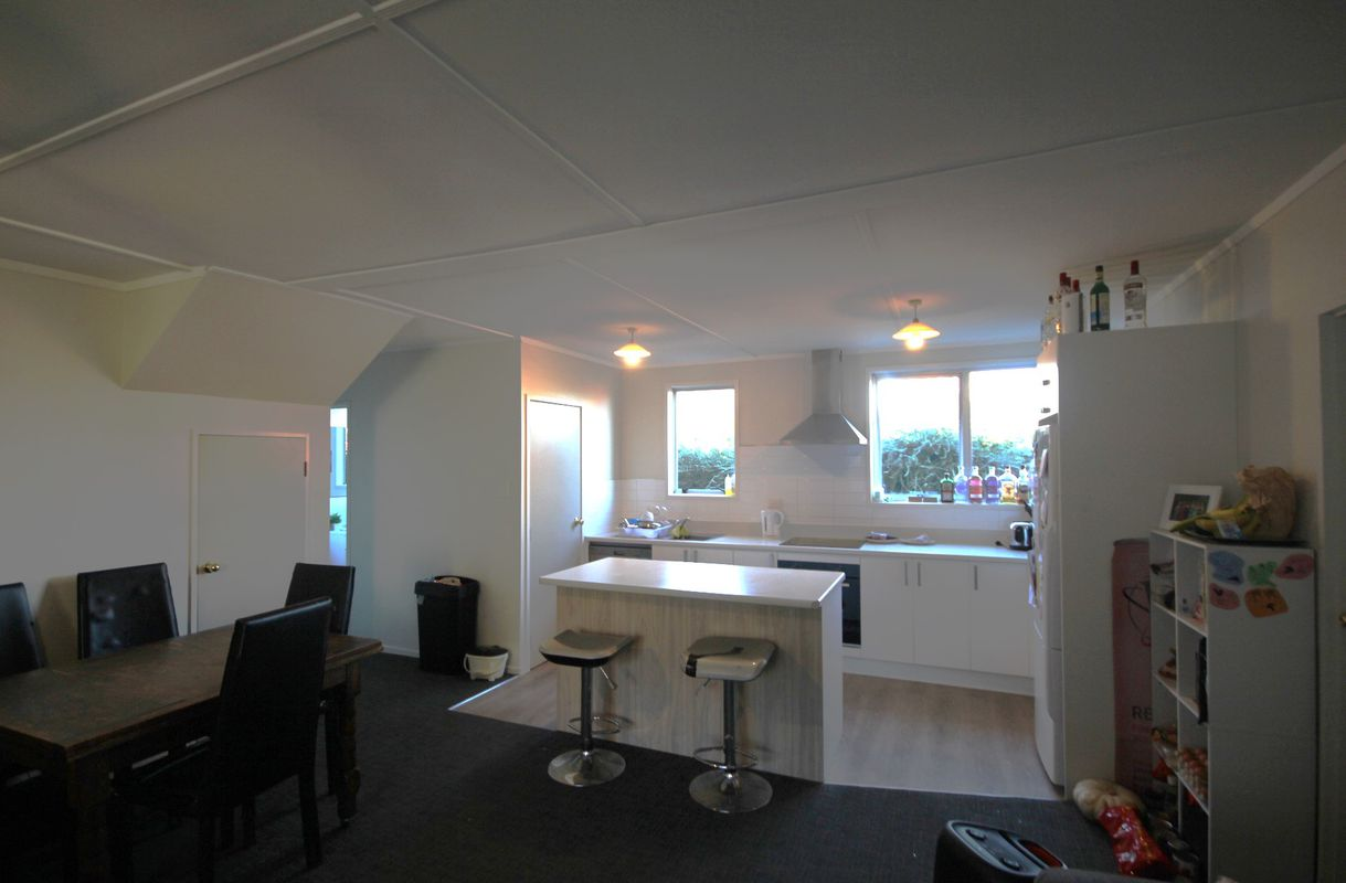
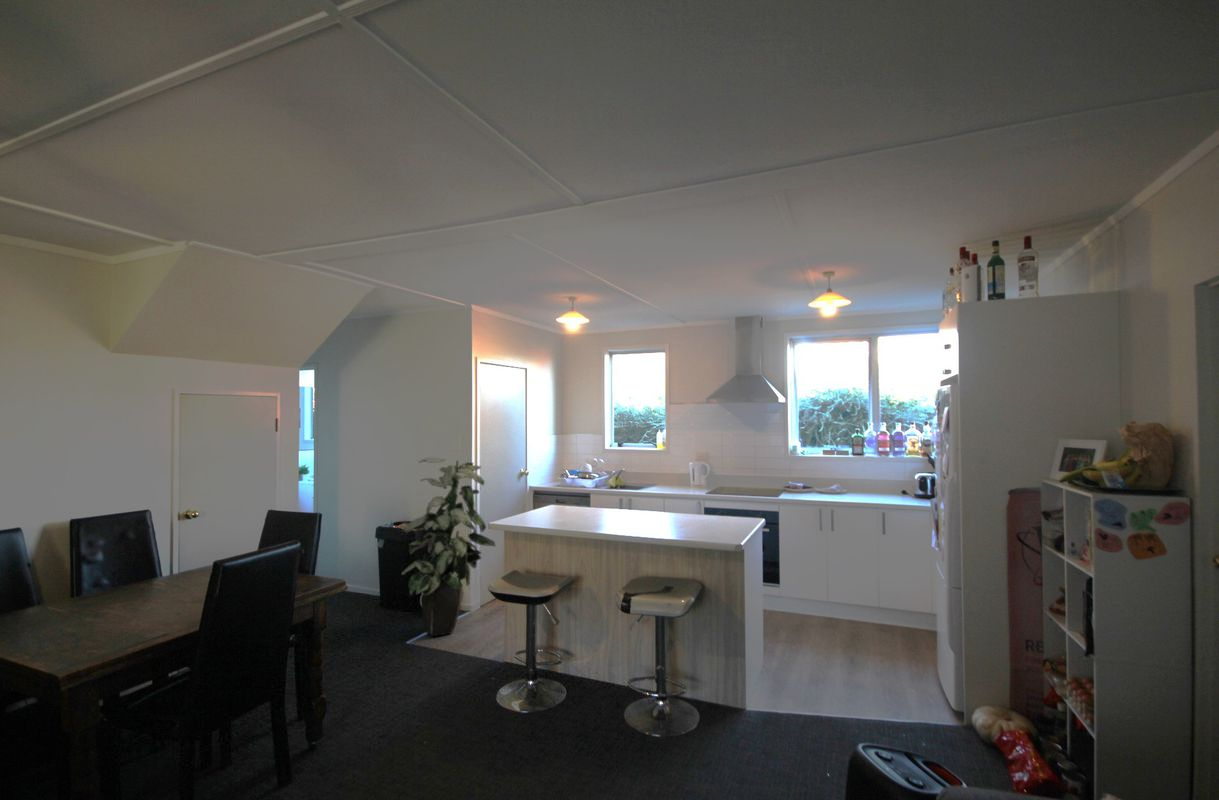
+ indoor plant [401,456,497,637]
